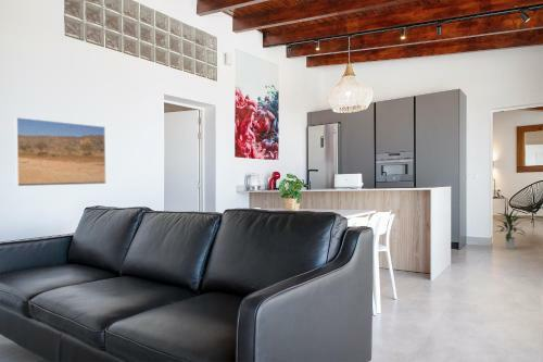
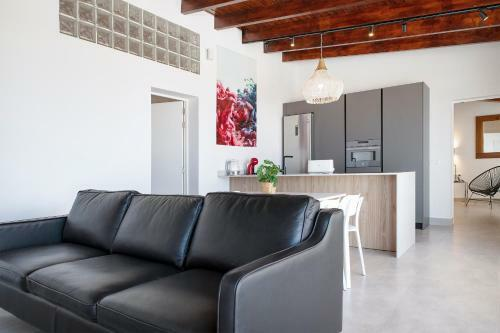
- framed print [14,116,106,187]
- indoor plant [493,209,527,250]
